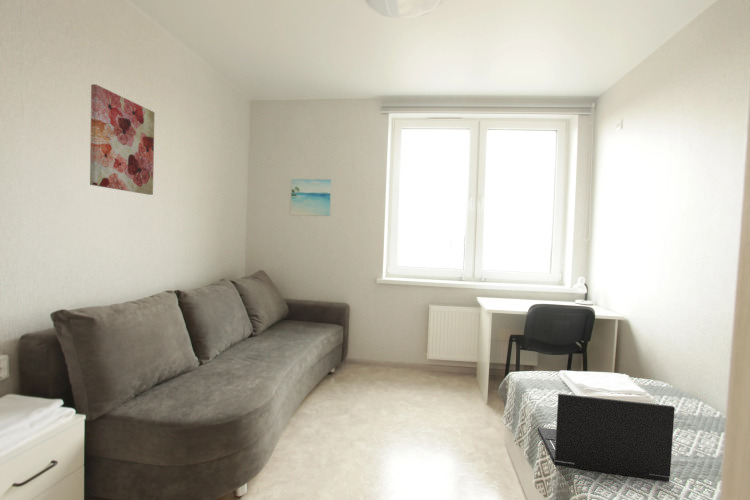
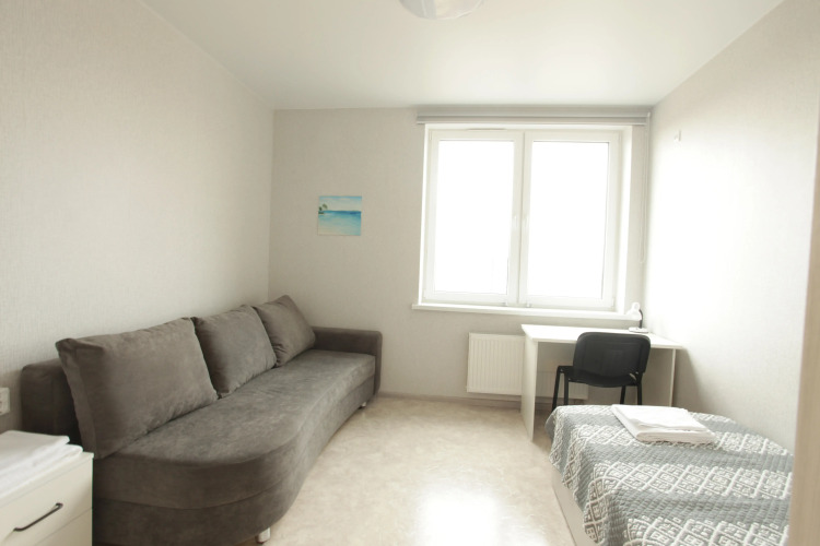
- laptop [537,393,676,482]
- wall art [89,83,156,196]
